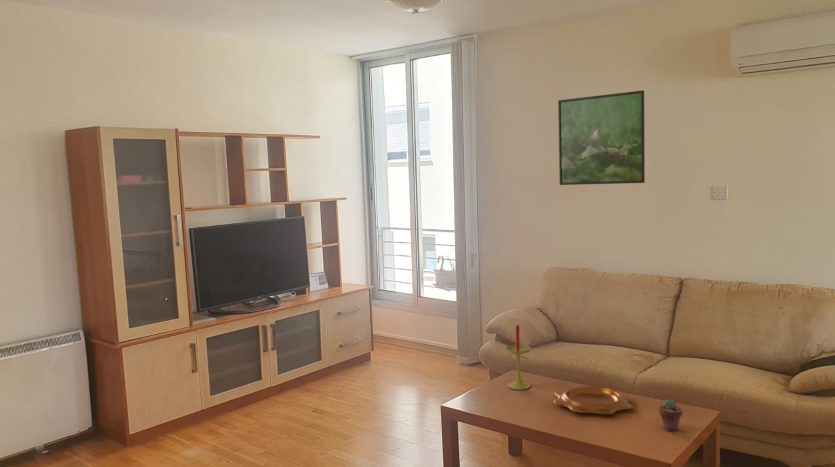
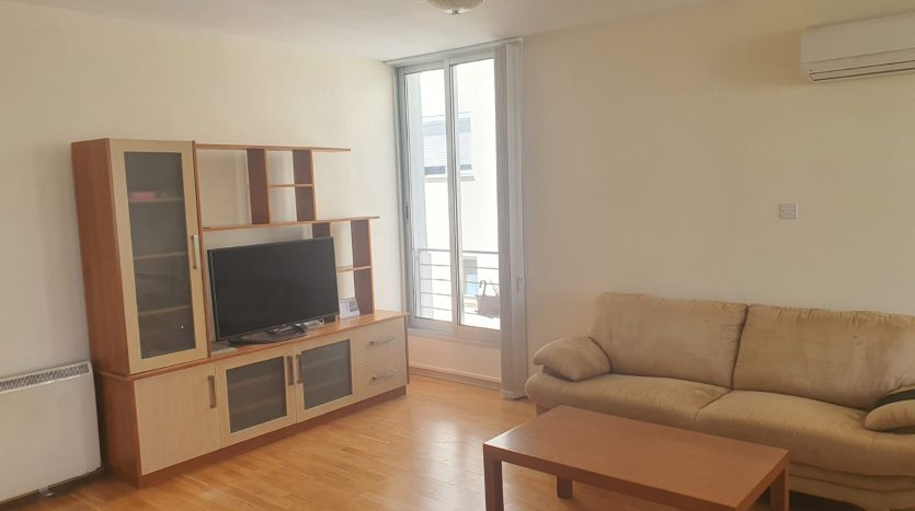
- decorative bowl [553,385,634,415]
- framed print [557,89,646,186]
- candle [505,324,535,391]
- potted succulent [658,398,684,432]
